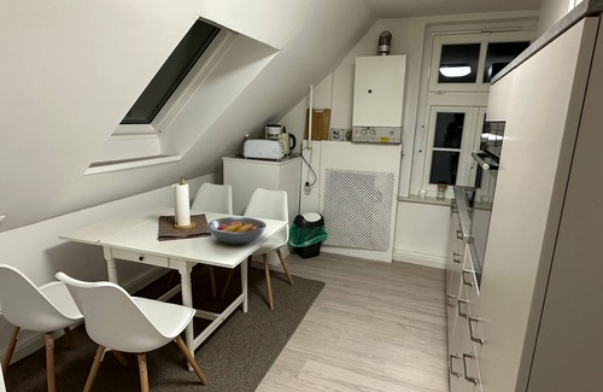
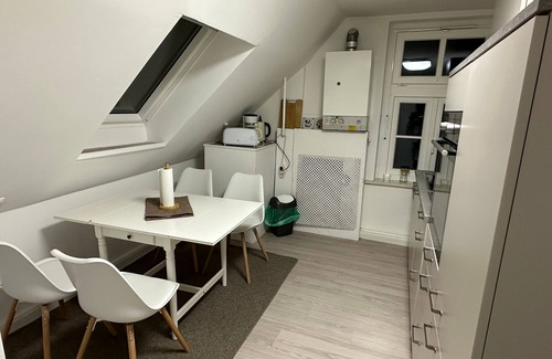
- fruit bowl [206,216,268,245]
